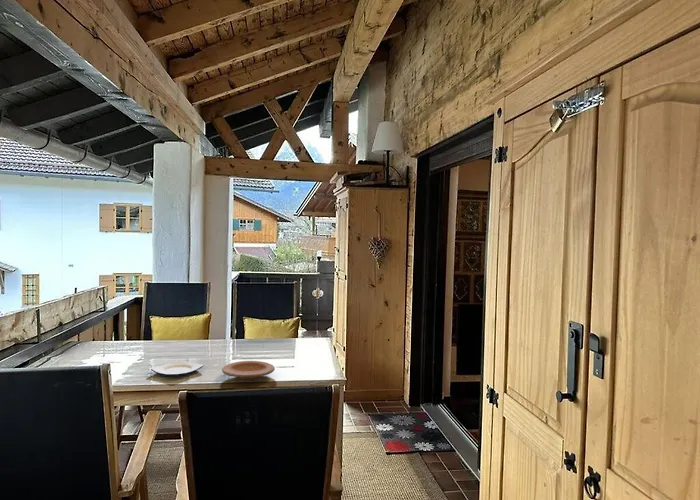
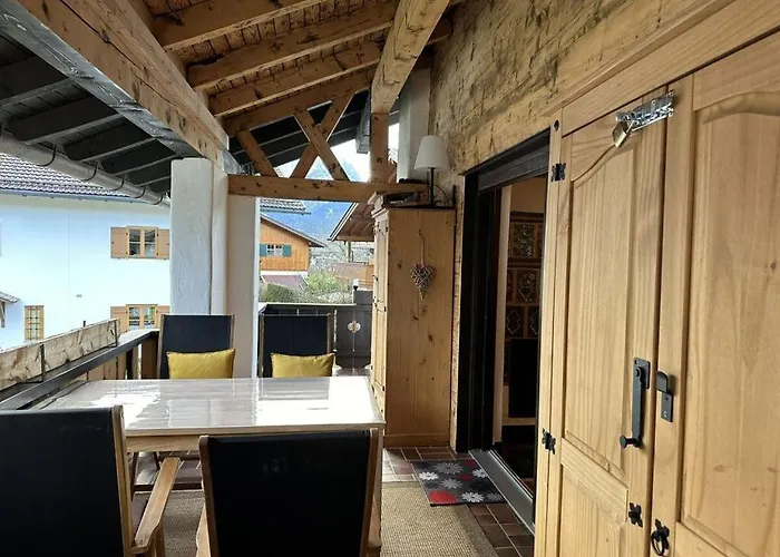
- plate [150,359,205,377]
- plate [221,360,276,380]
